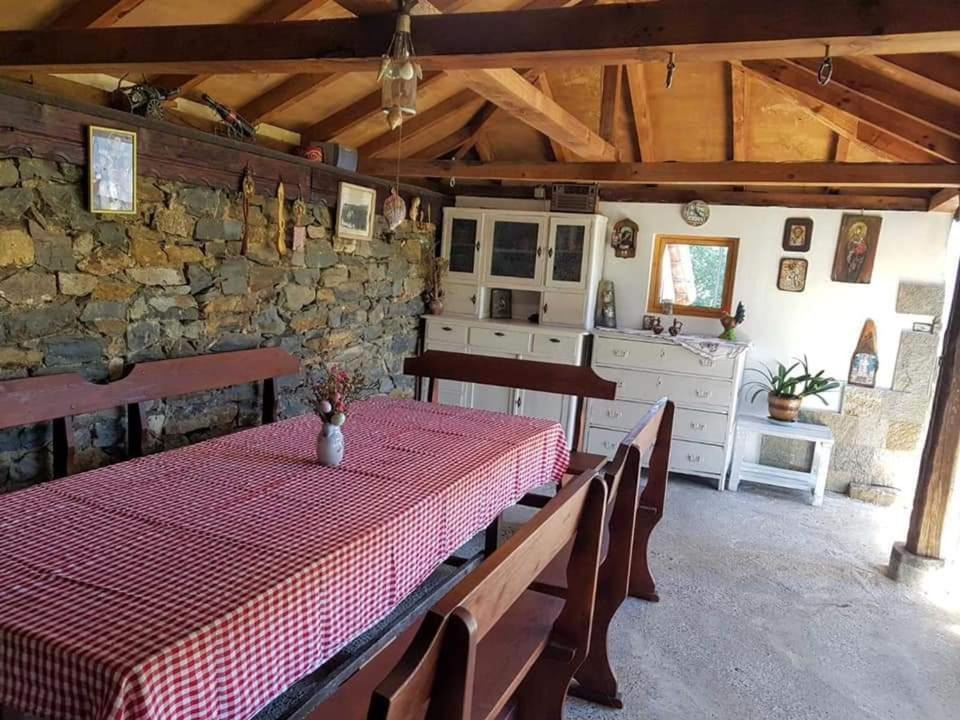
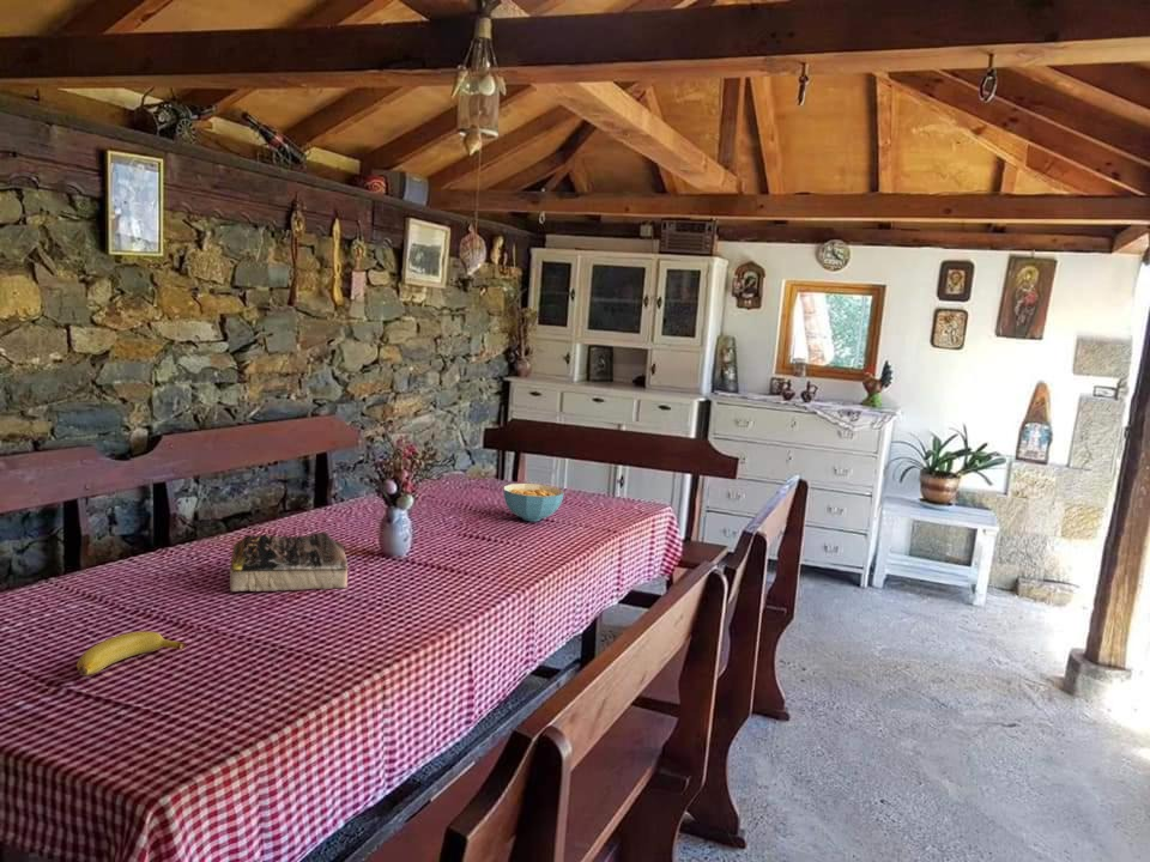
+ banana [75,630,188,676]
+ cereal bowl [502,482,565,522]
+ bread loaf [229,530,349,593]
